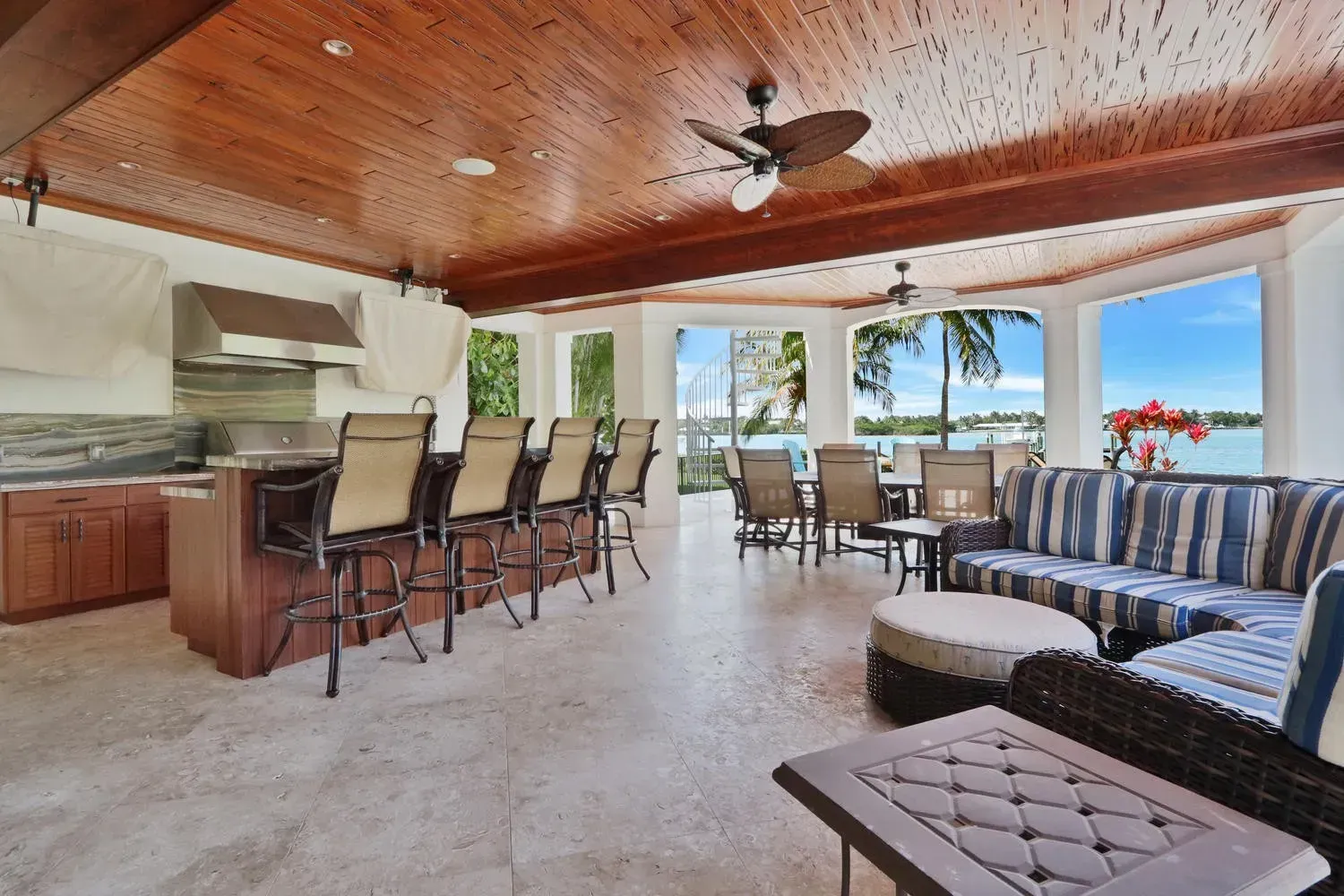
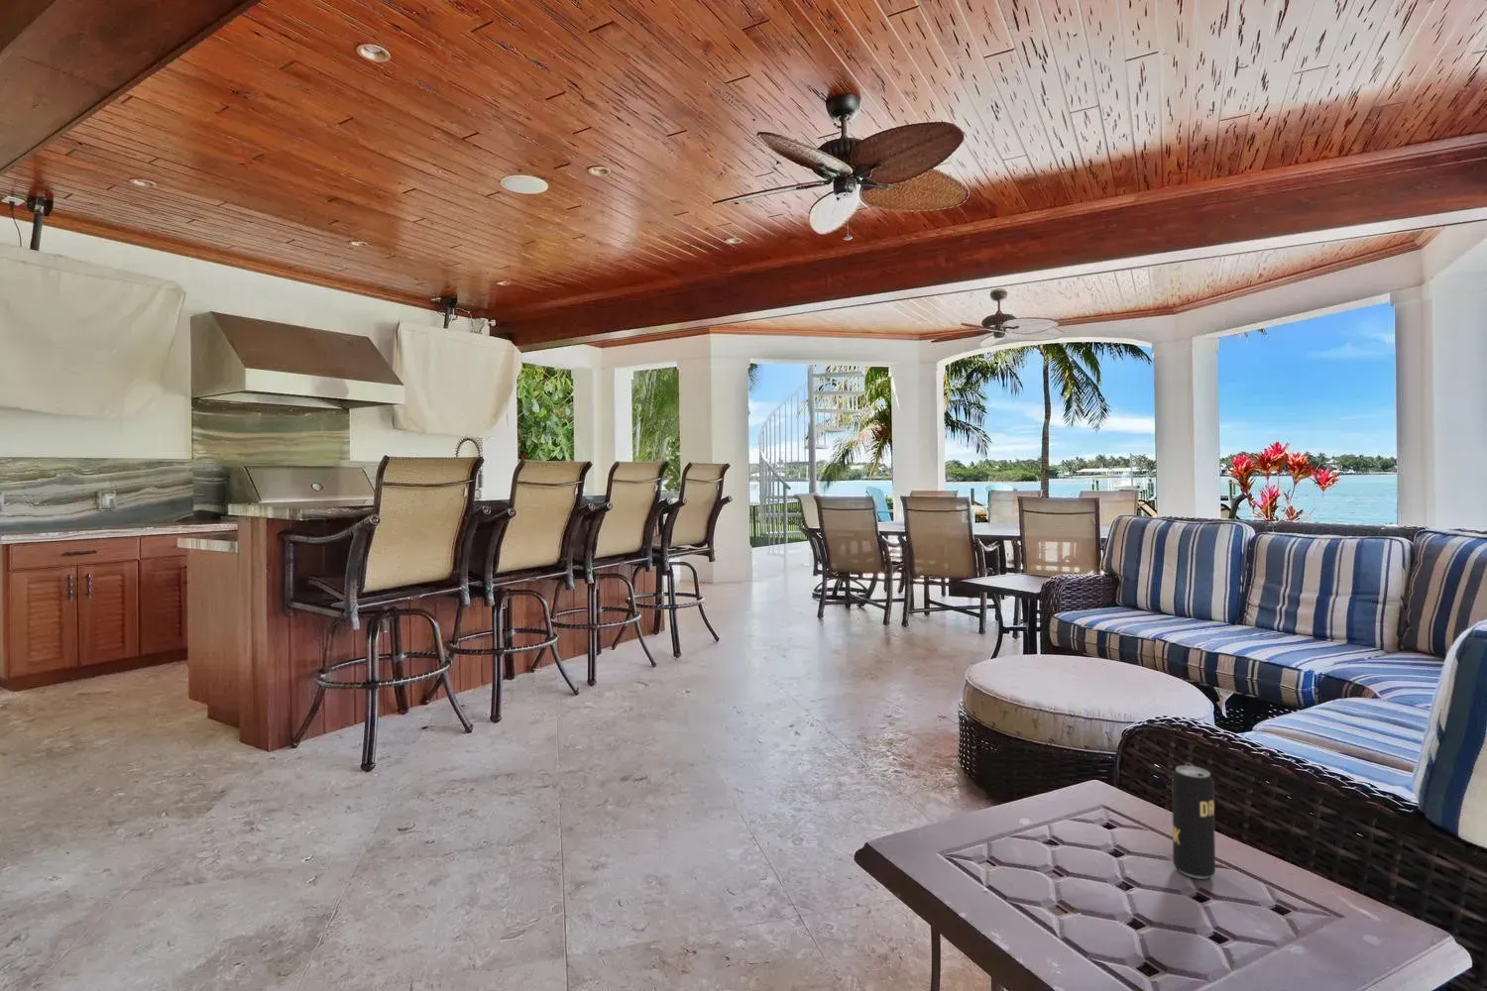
+ beverage can [1171,762,1216,880]
